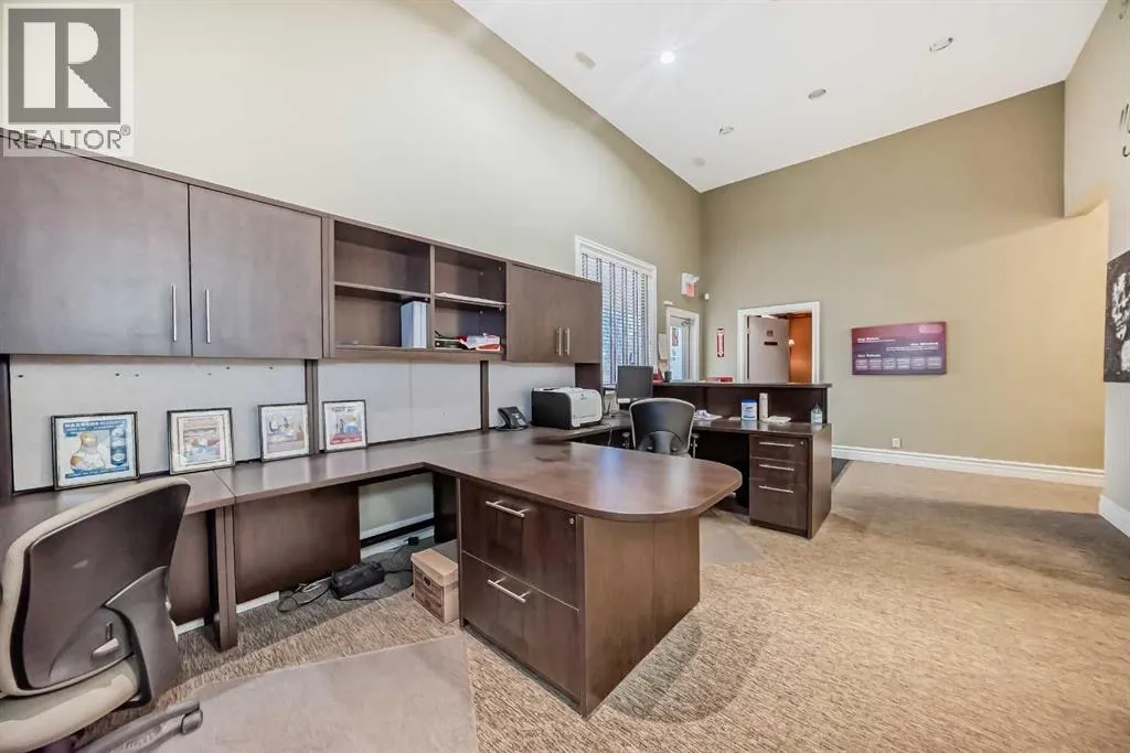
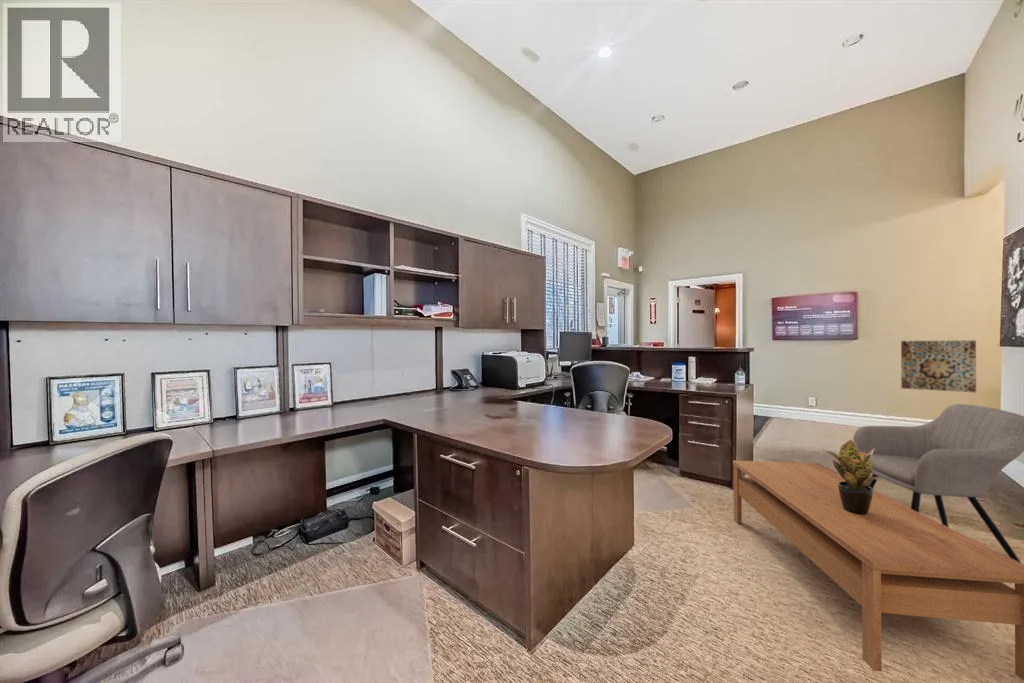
+ wall art [900,340,977,393]
+ armchair [852,403,1024,564]
+ potted plant [824,439,884,515]
+ coffee table [732,459,1024,681]
